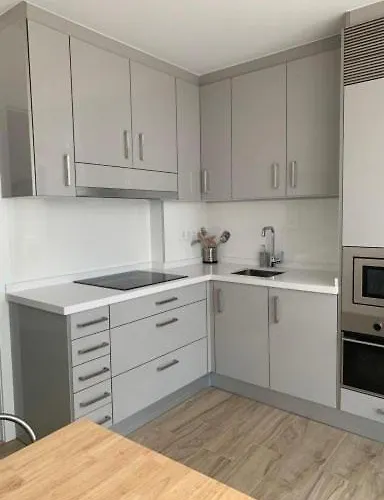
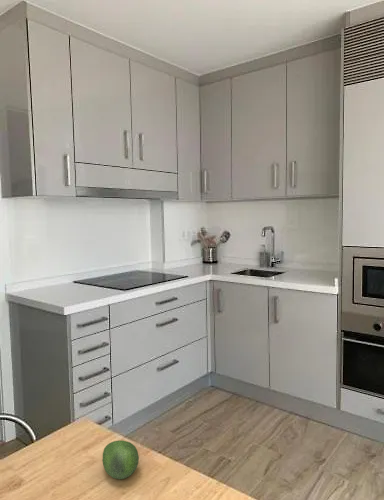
+ fruit [101,440,140,480]
